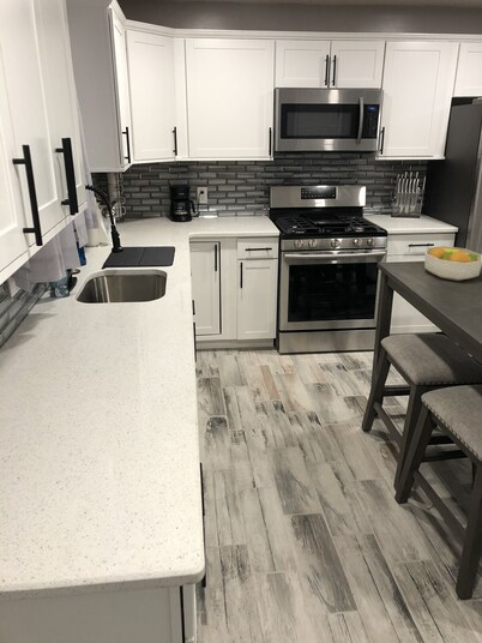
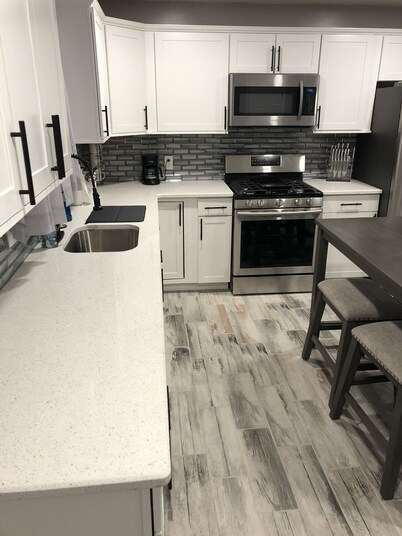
- fruit bowl [423,245,482,282]
